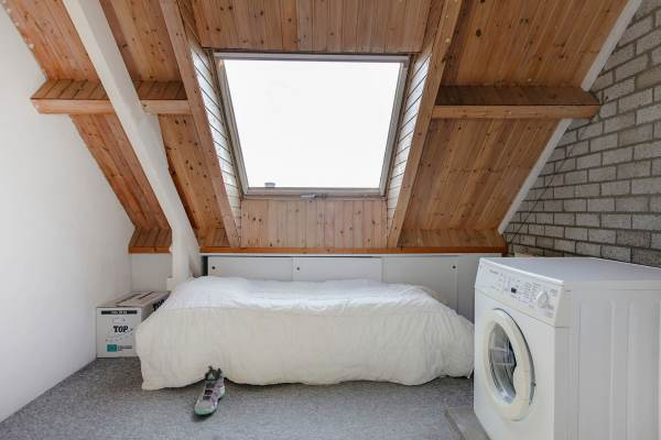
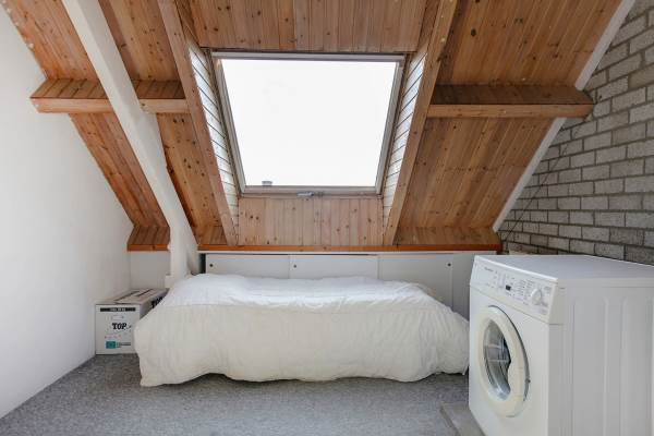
- sneaker [194,364,226,416]
